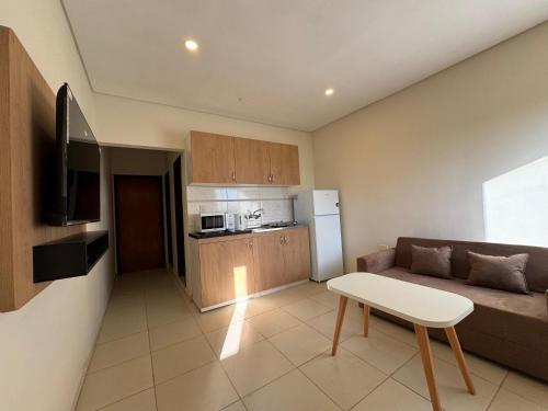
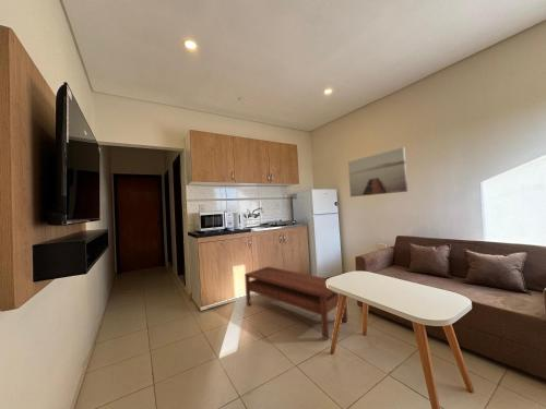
+ wall art [347,146,408,197]
+ coffee table [244,265,348,340]
